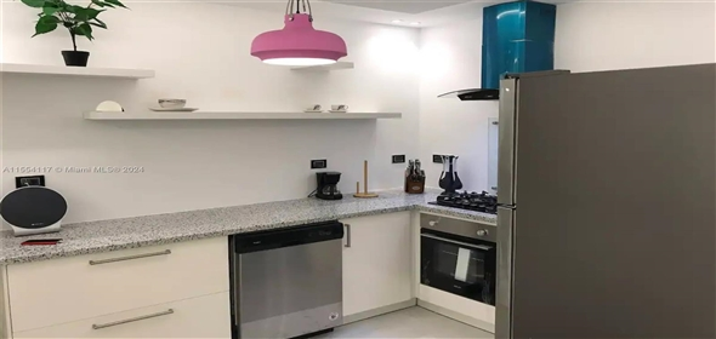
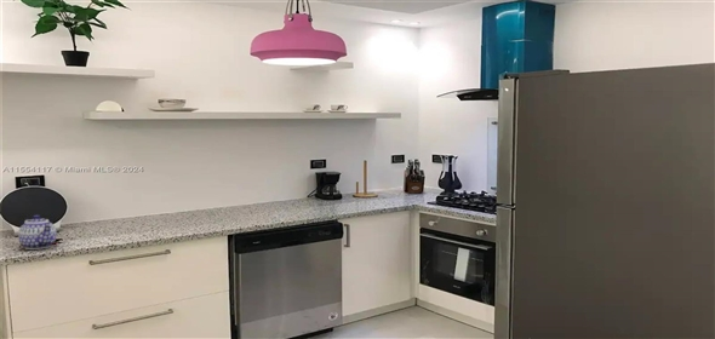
+ teapot [17,213,58,251]
